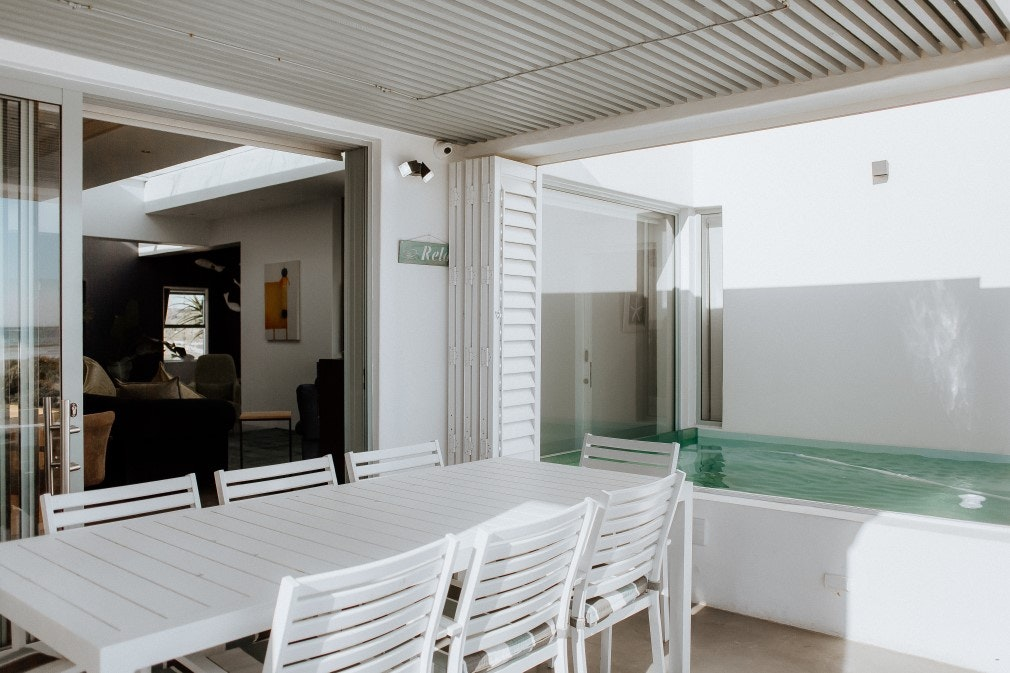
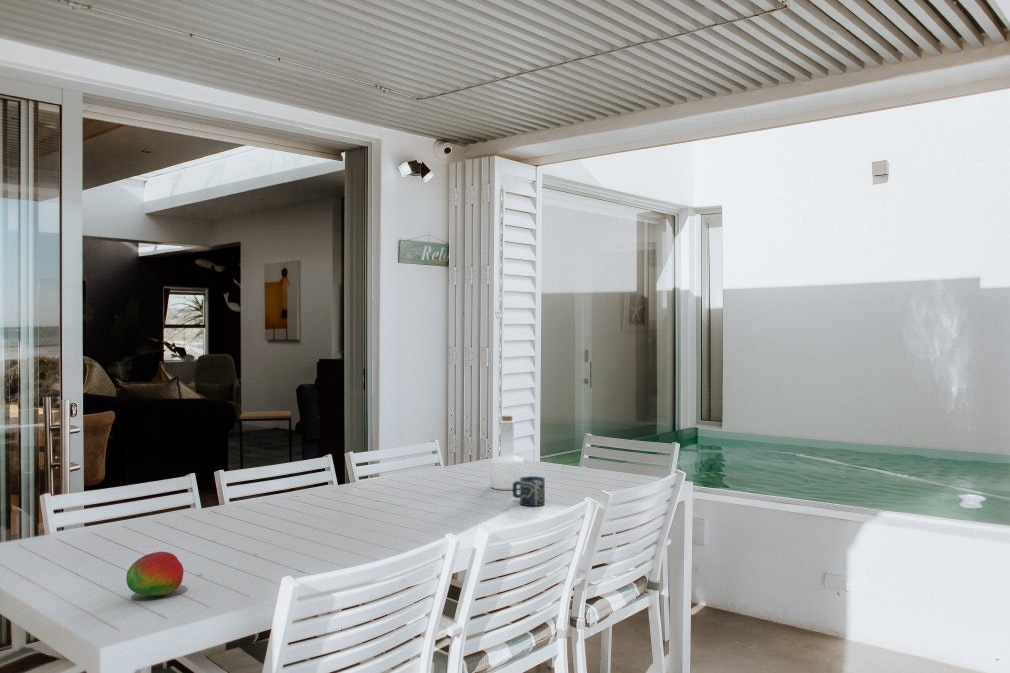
+ bottle [489,415,526,491]
+ cup [512,475,546,507]
+ fruit [125,551,184,597]
